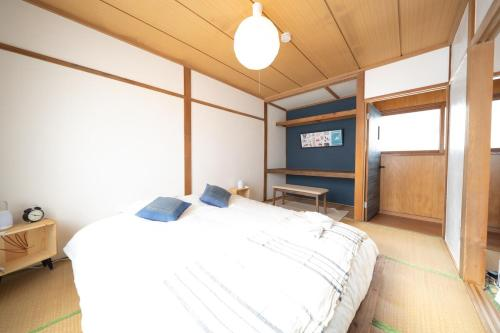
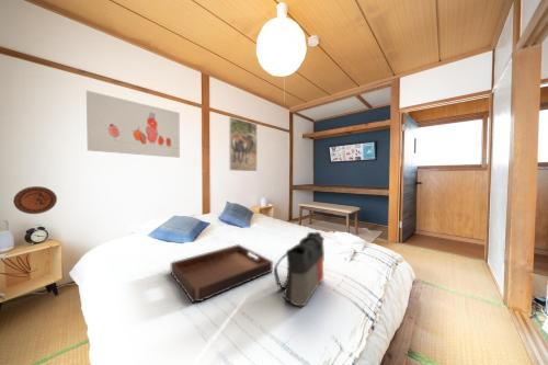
+ wall art [85,90,181,159]
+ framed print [228,116,258,172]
+ serving tray [170,243,274,304]
+ decorative plate [12,185,58,215]
+ tote bag [273,231,326,307]
